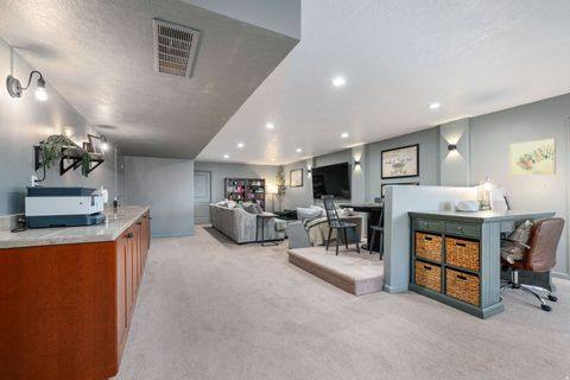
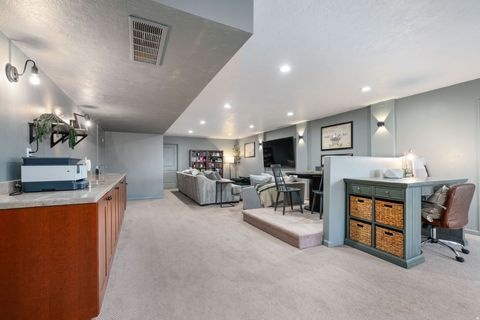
- wall art [509,138,557,177]
